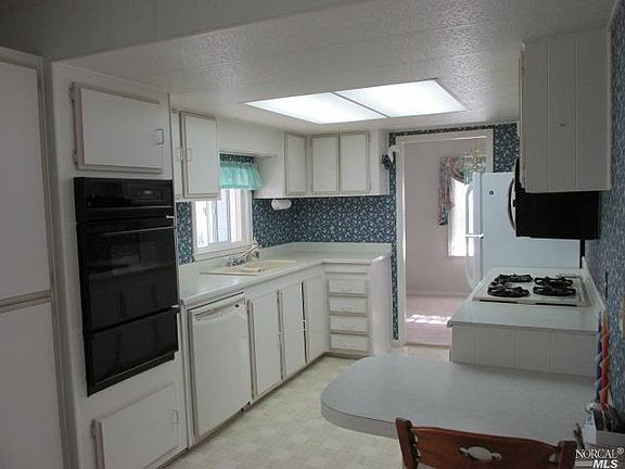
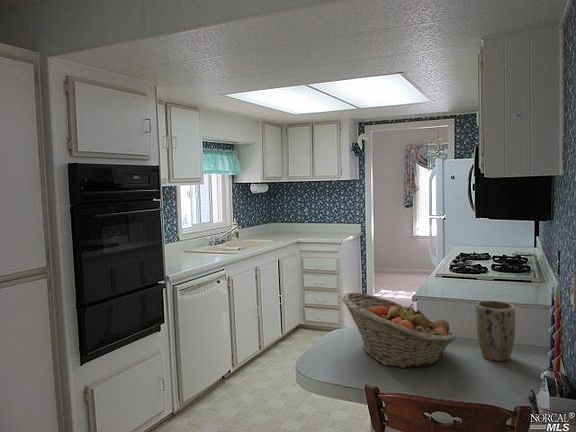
+ plant pot [475,300,516,362]
+ fruit basket [341,292,457,369]
